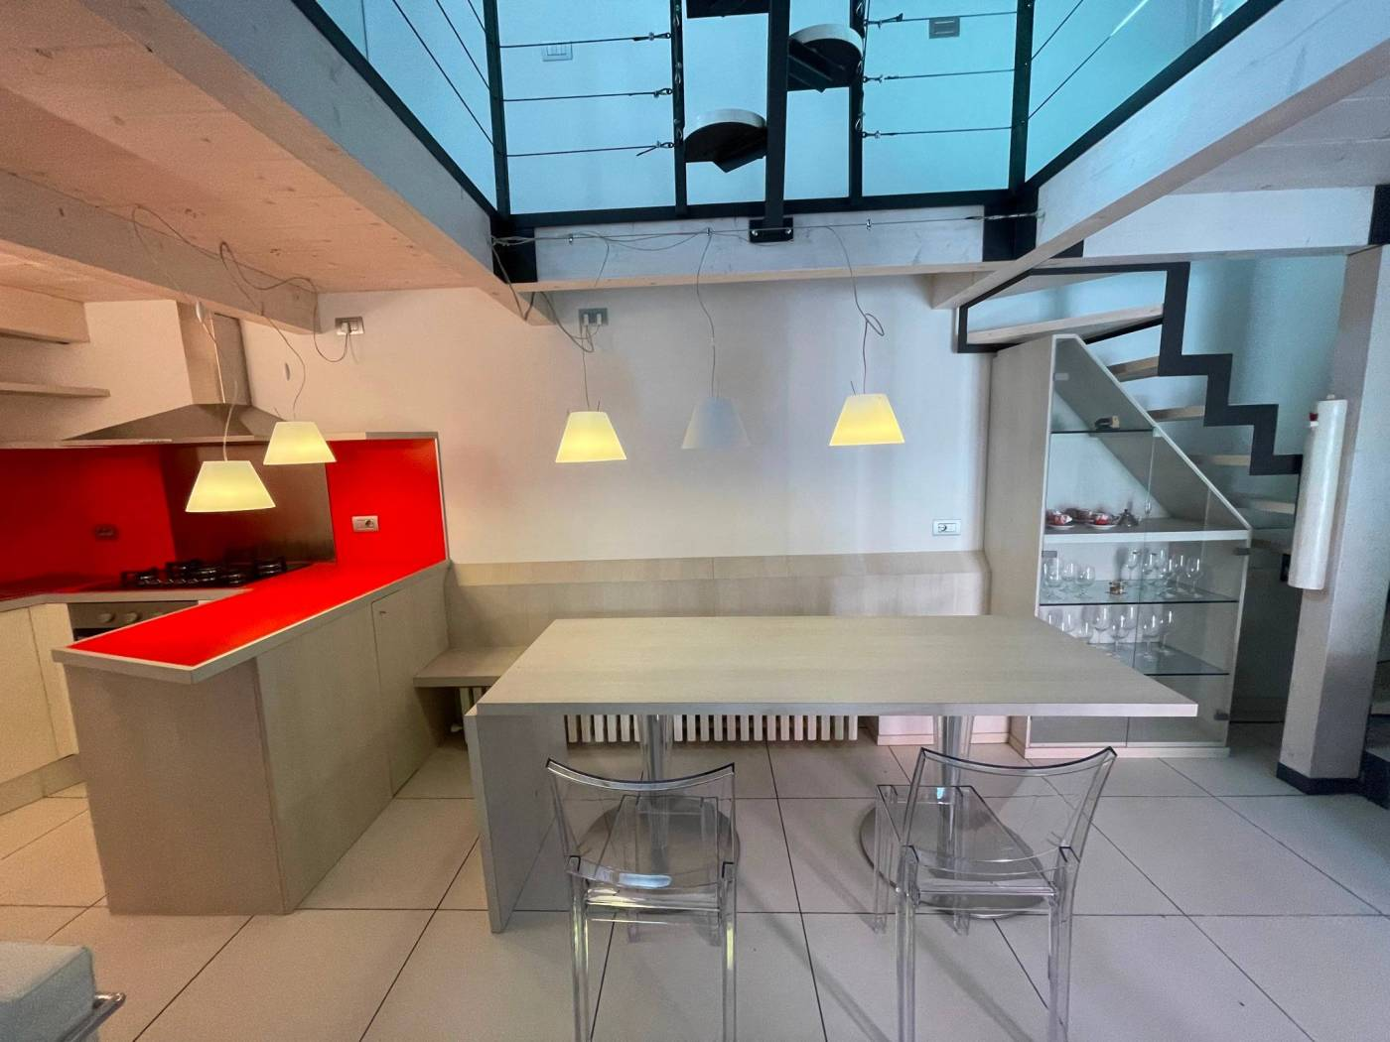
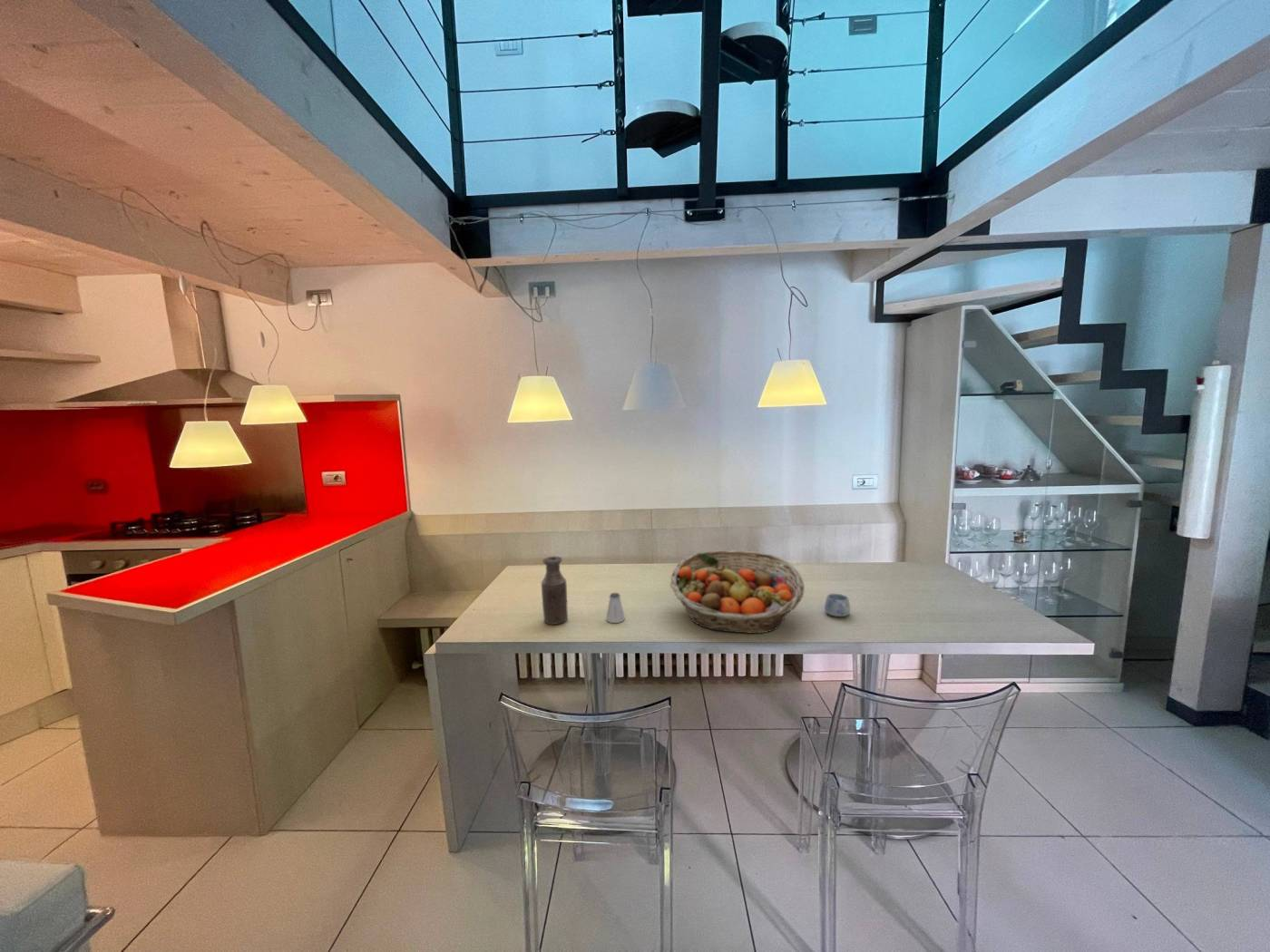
+ mug [824,593,851,617]
+ bottle [541,556,569,626]
+ fruit basket [669,549,806,635]
+ saltshaker [605,592,626,624]
